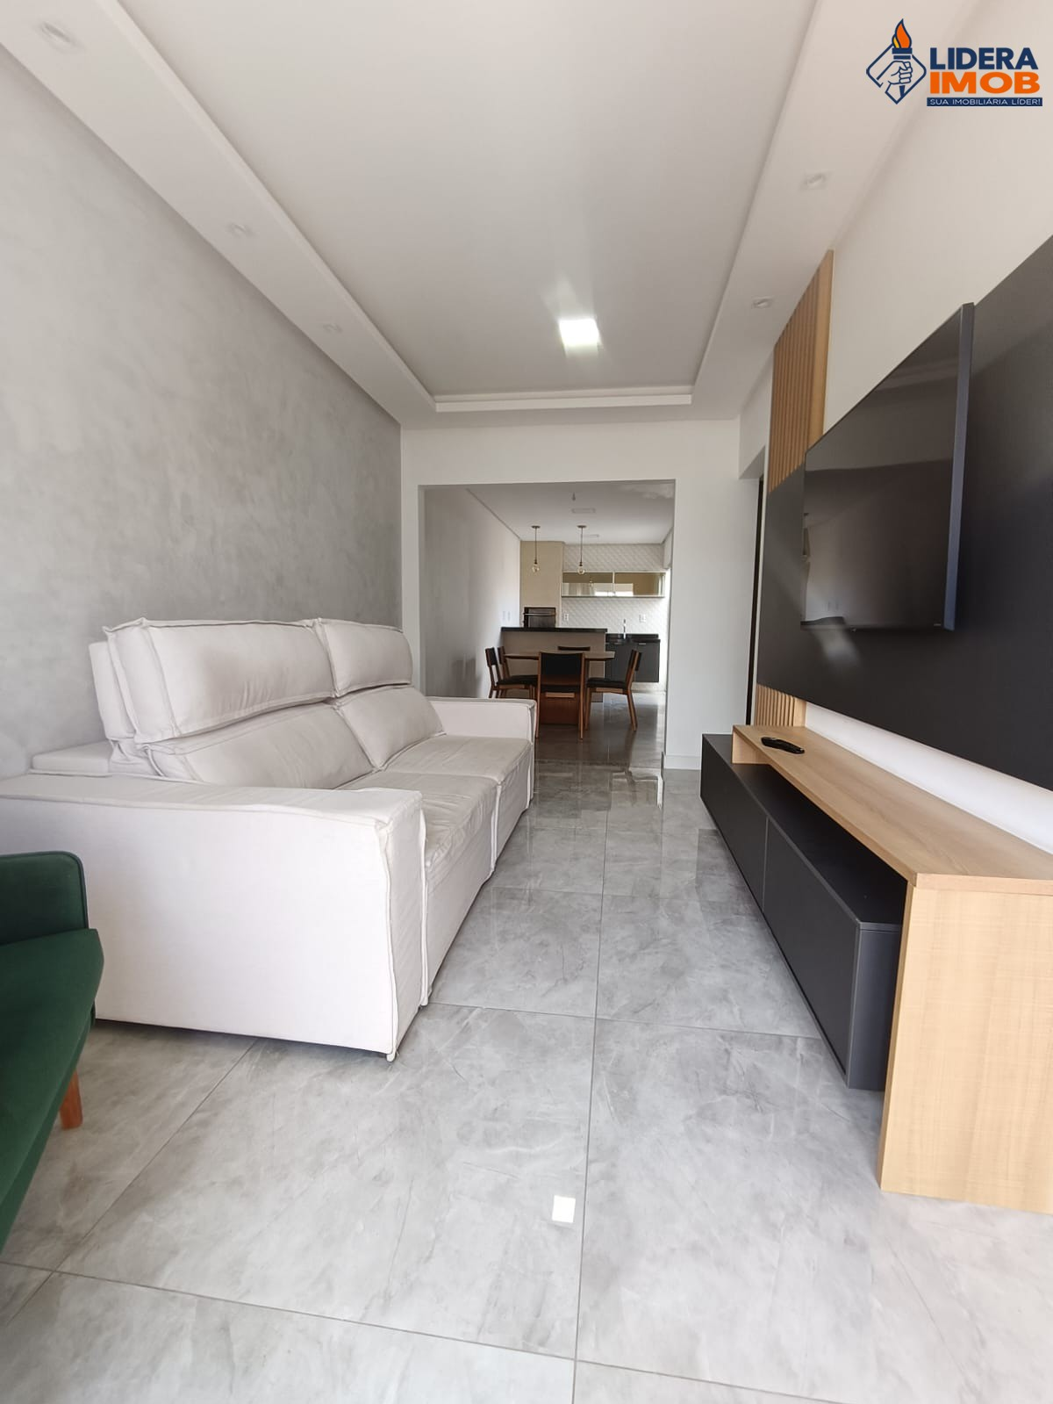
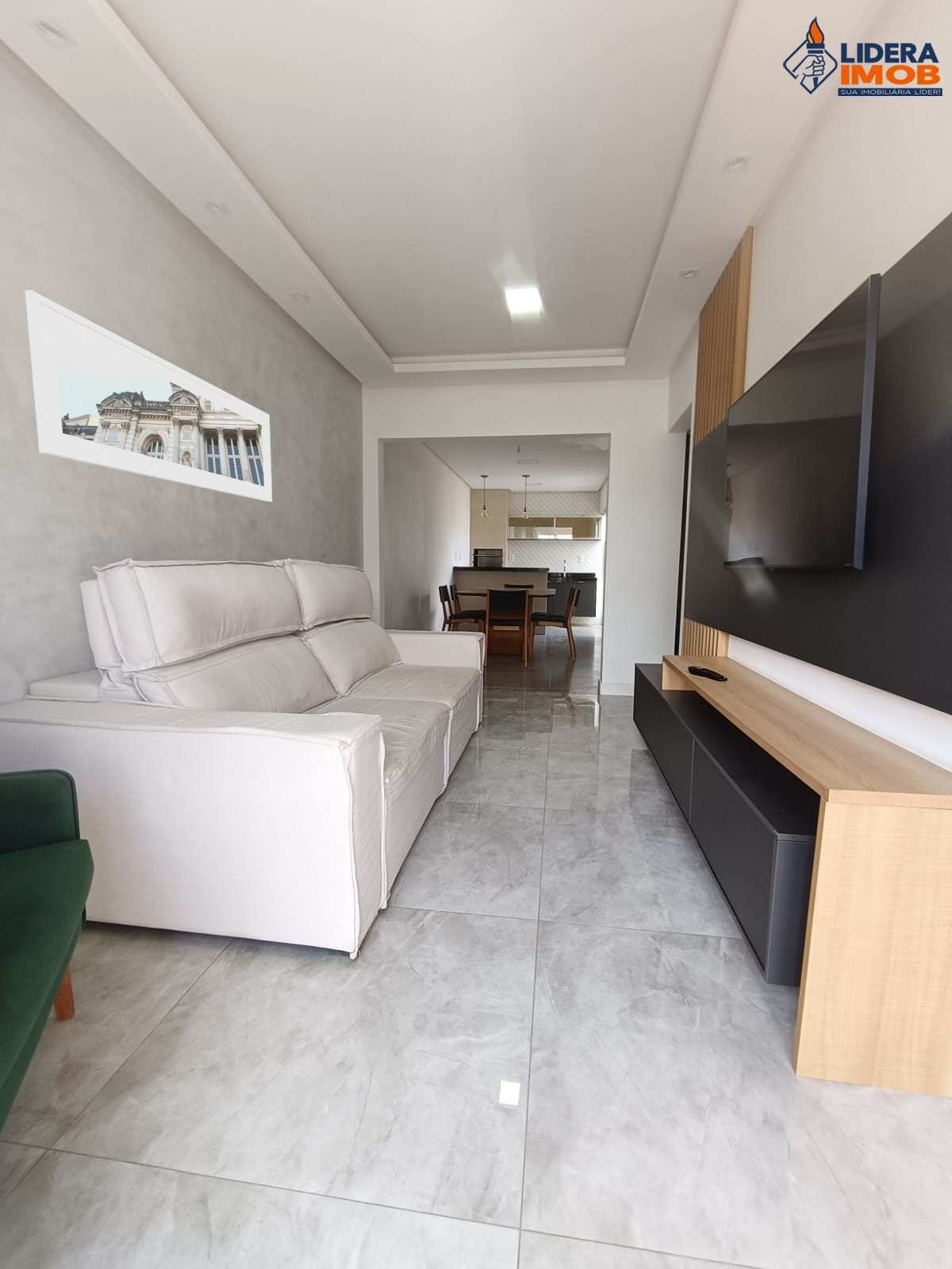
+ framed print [25,290,273,502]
